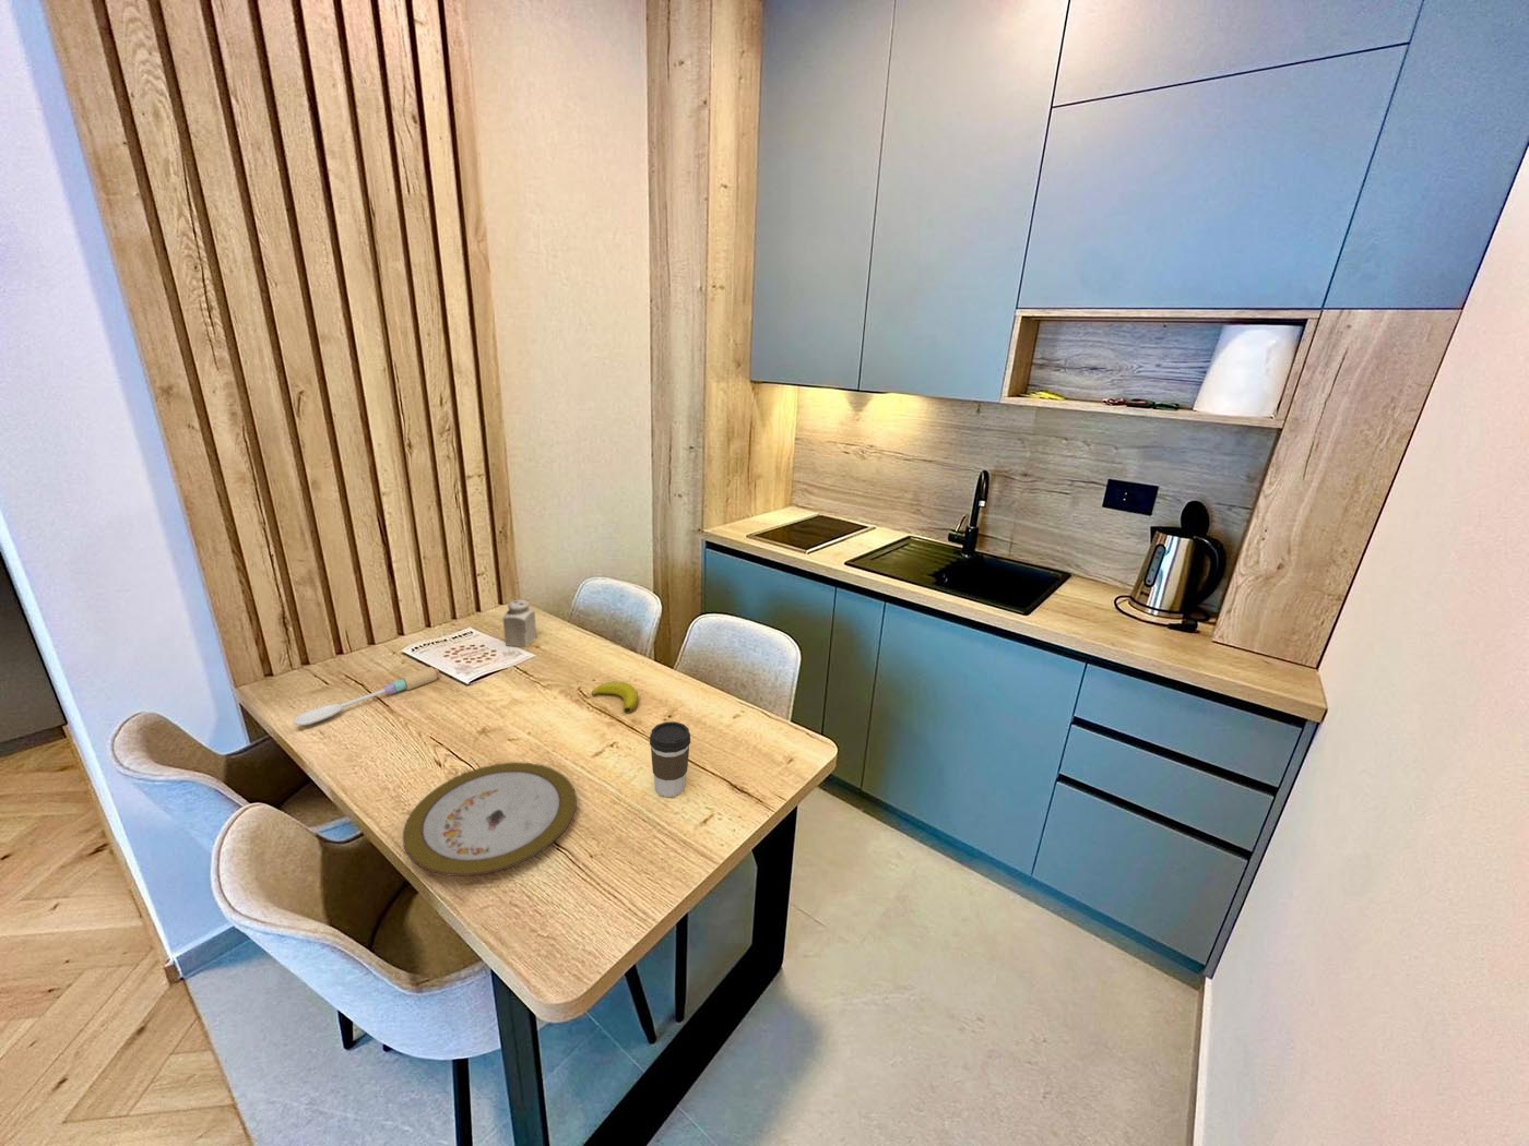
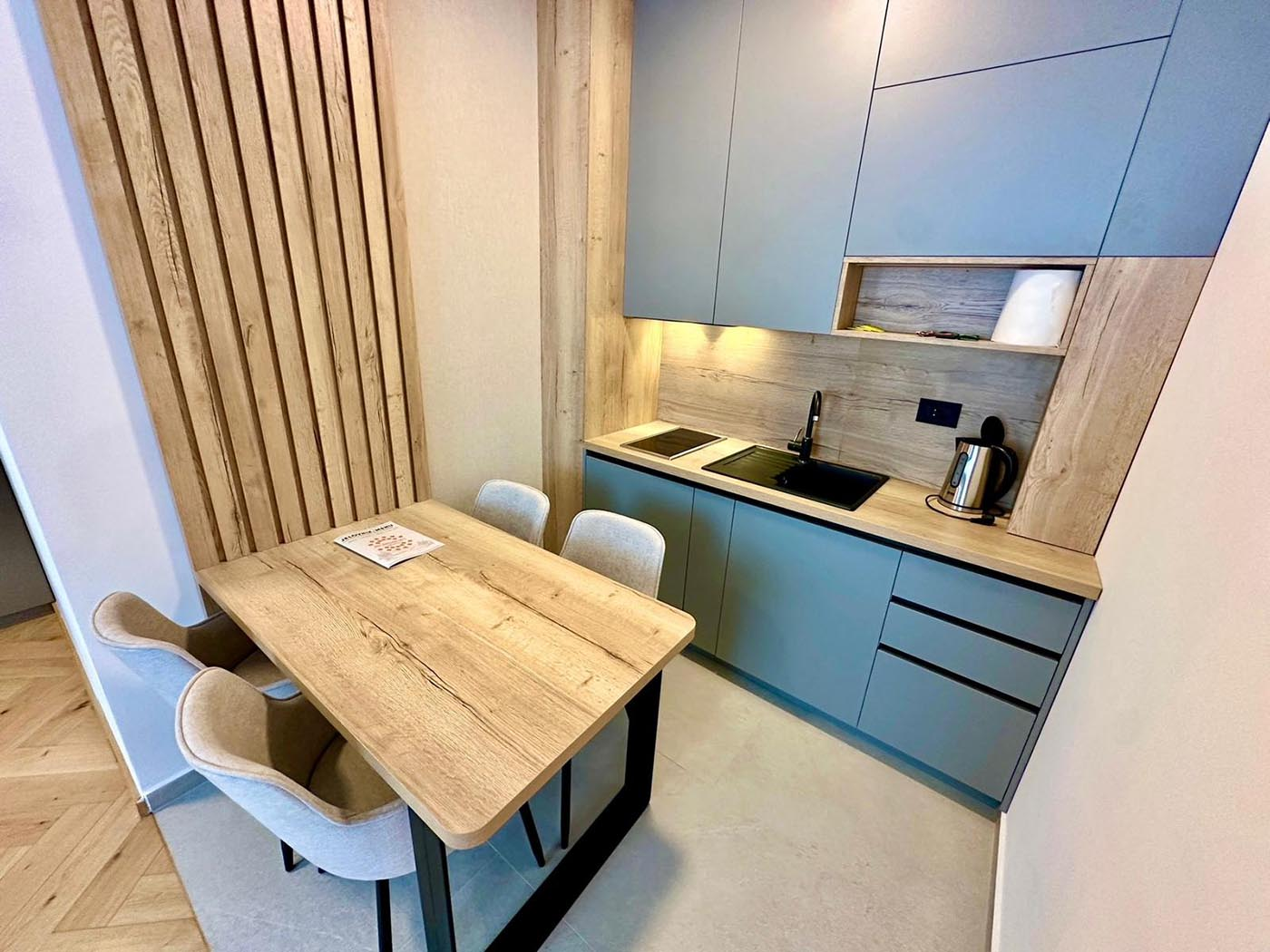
- coffee cup [649,720,691,798]
- banana [591,680,639,714]
- spoon [293,666,441,727]
- salt shaker [502,598,537,649]
- plate [402,762,578,878]
